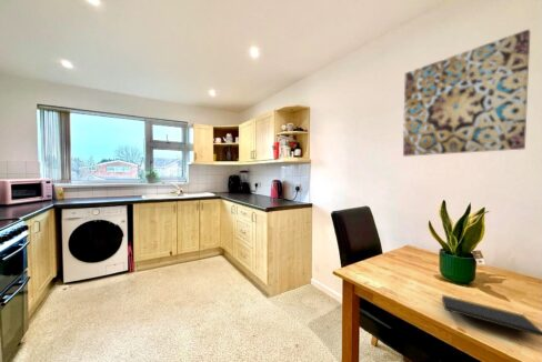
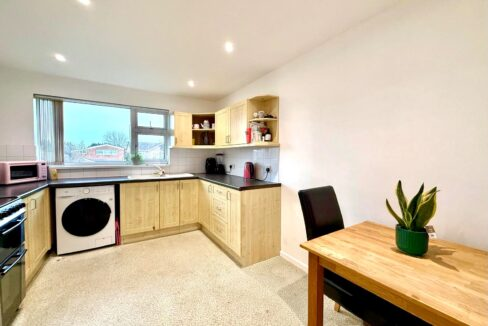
- notepad [441,293,542,338]
- wall art [402,28,531,158]
